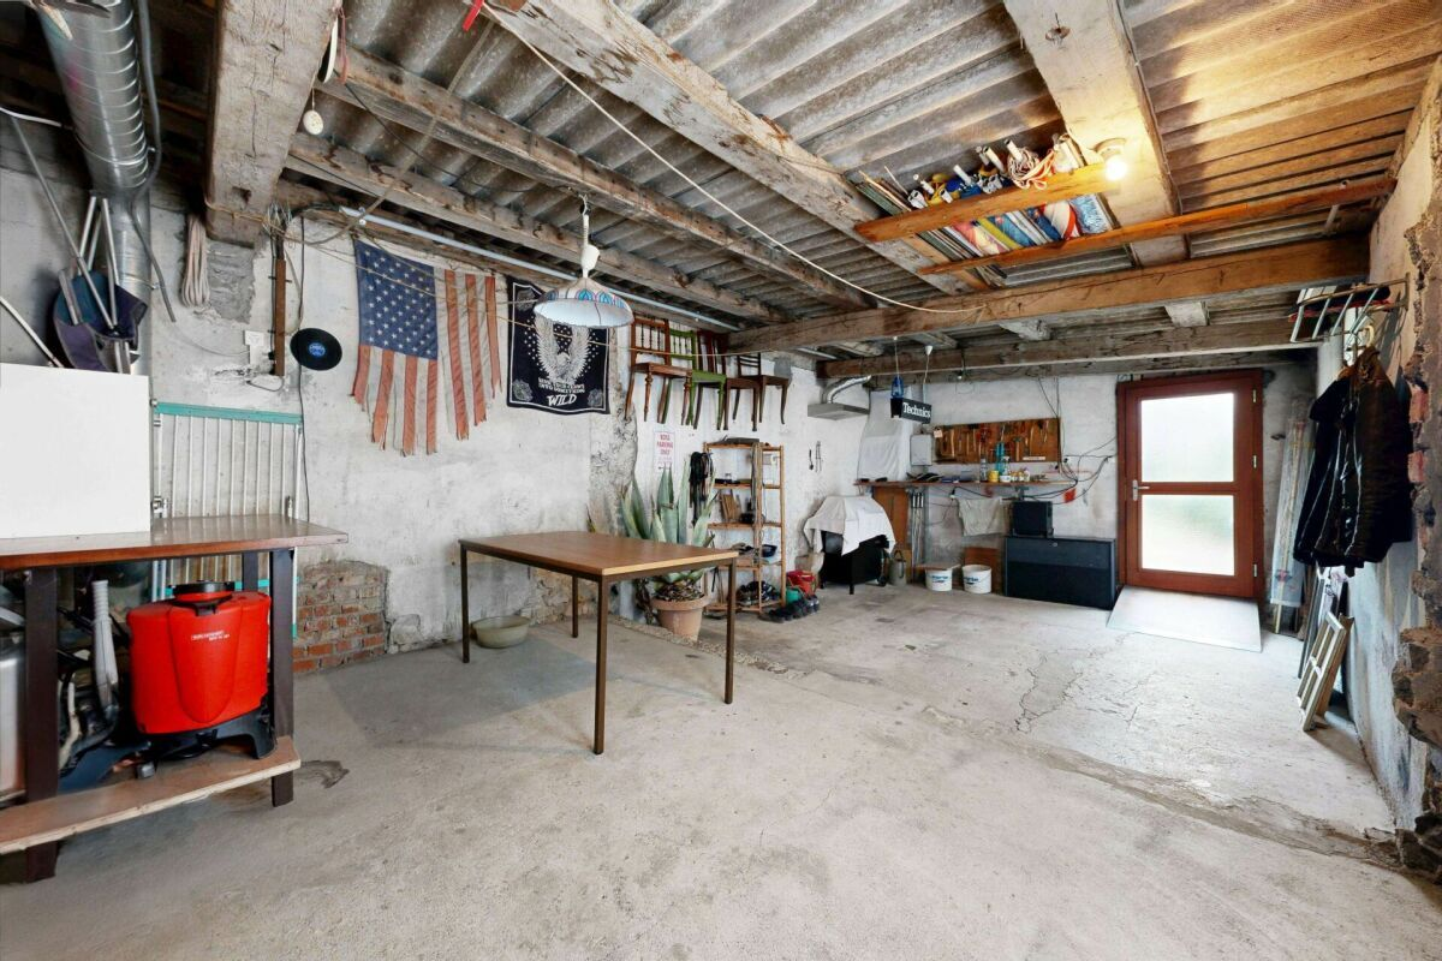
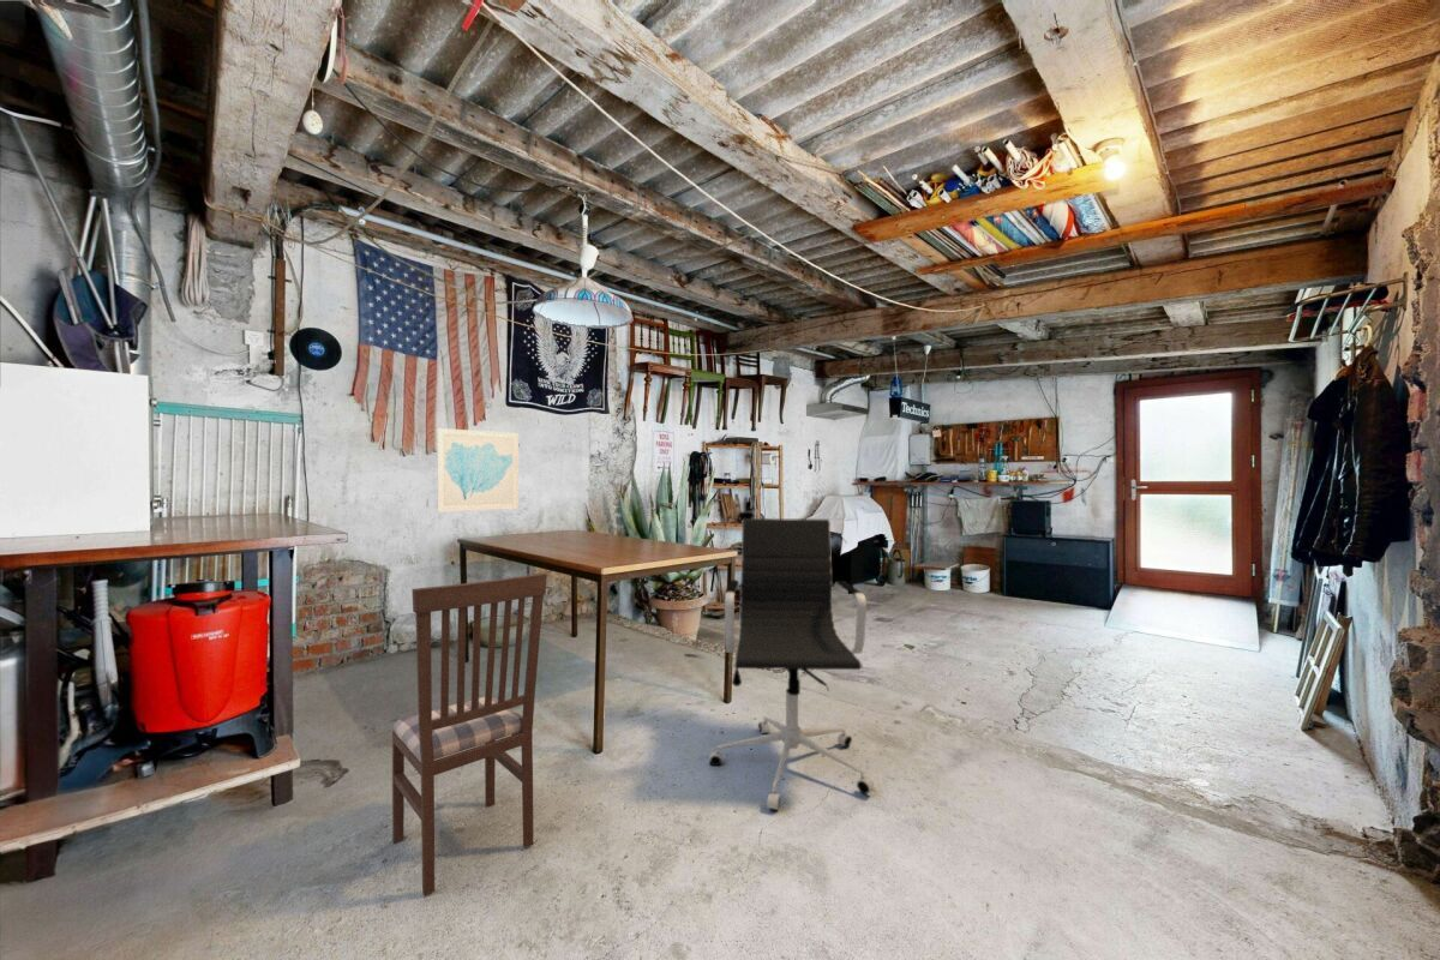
+ wall art [436,427,520,514]
+ dining chair [391,571,548,896]
+ office chair [708,517,875,811]
